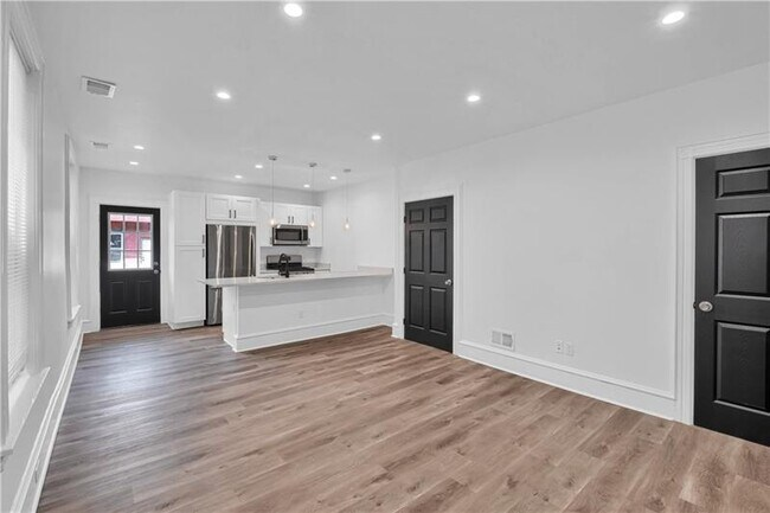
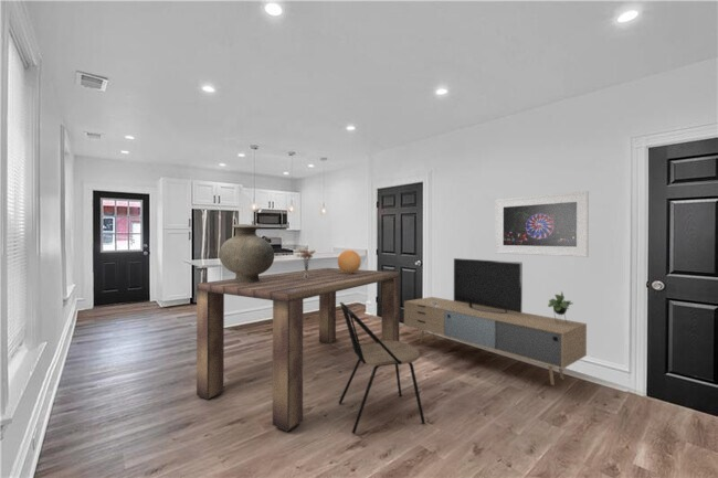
+ decorative sphere [337,249,362,274]
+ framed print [494,190,590,258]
+ ceramic pot [219,223,275,283]
+ dining table [196,267,401,432]
+ dining chair [338,301,426,435]
+ media console [403,257,588,386]
+ bouquet [296,246,316,279]
